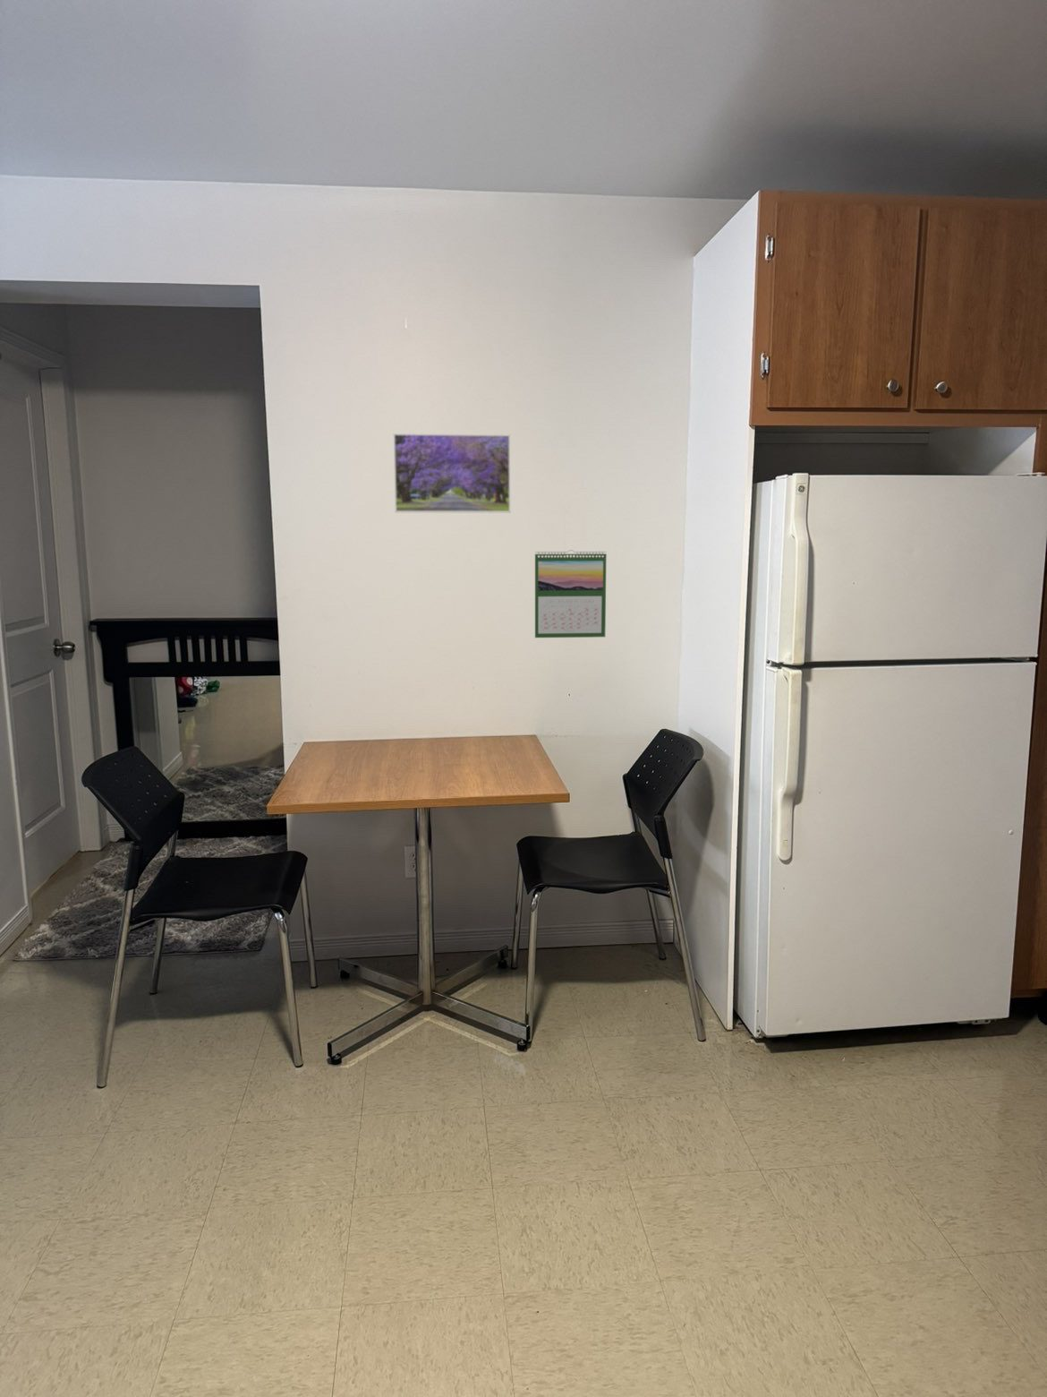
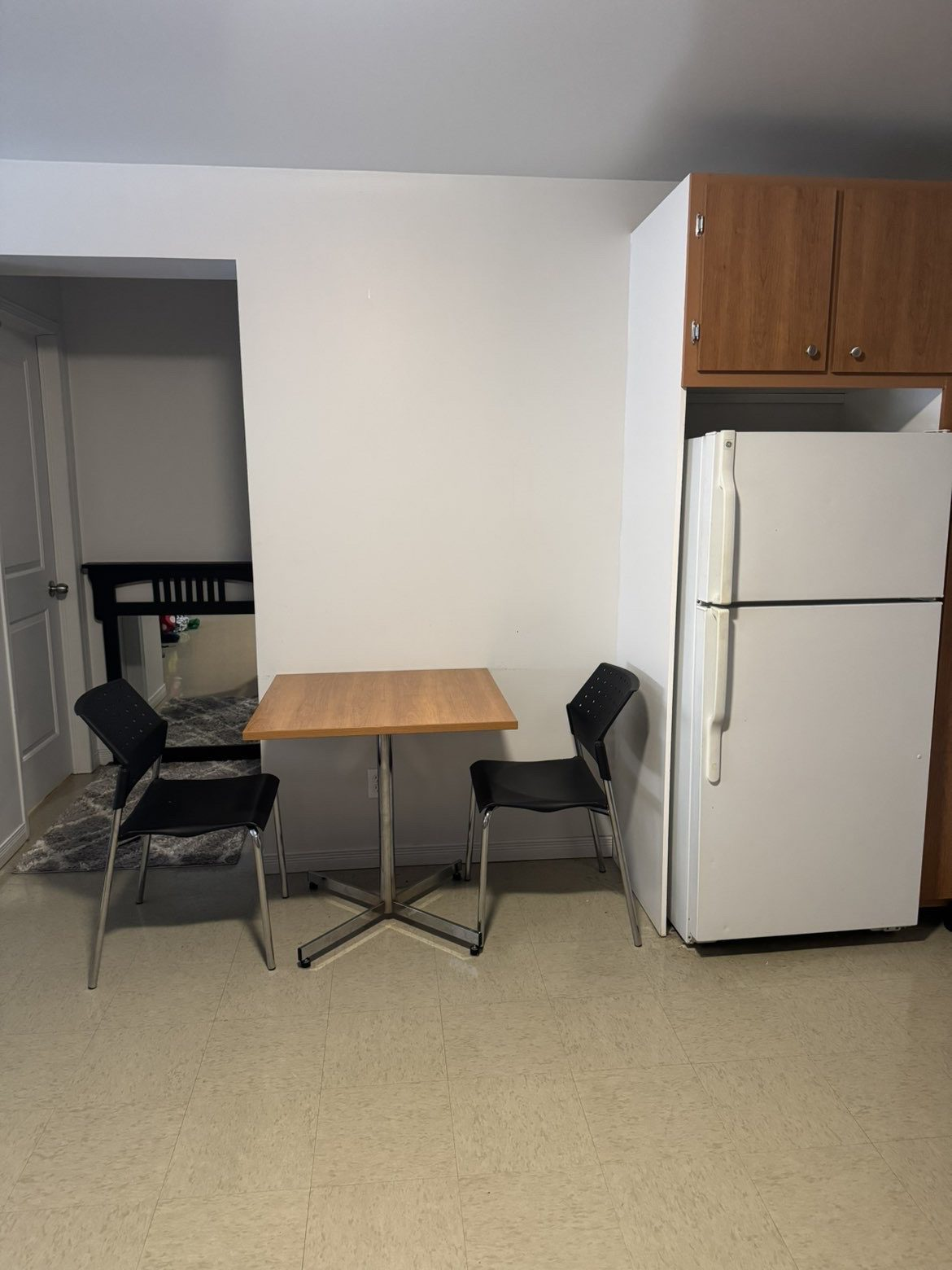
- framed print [393,432,511,513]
- calendar [534,549,607,638]
